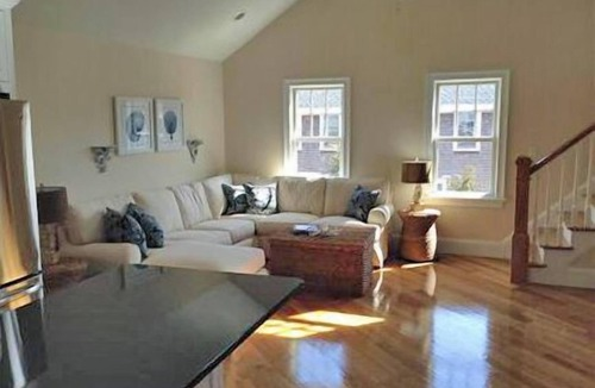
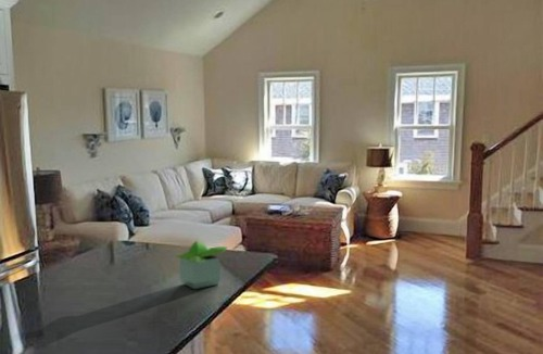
+ potted plant [176,240,229,290]
